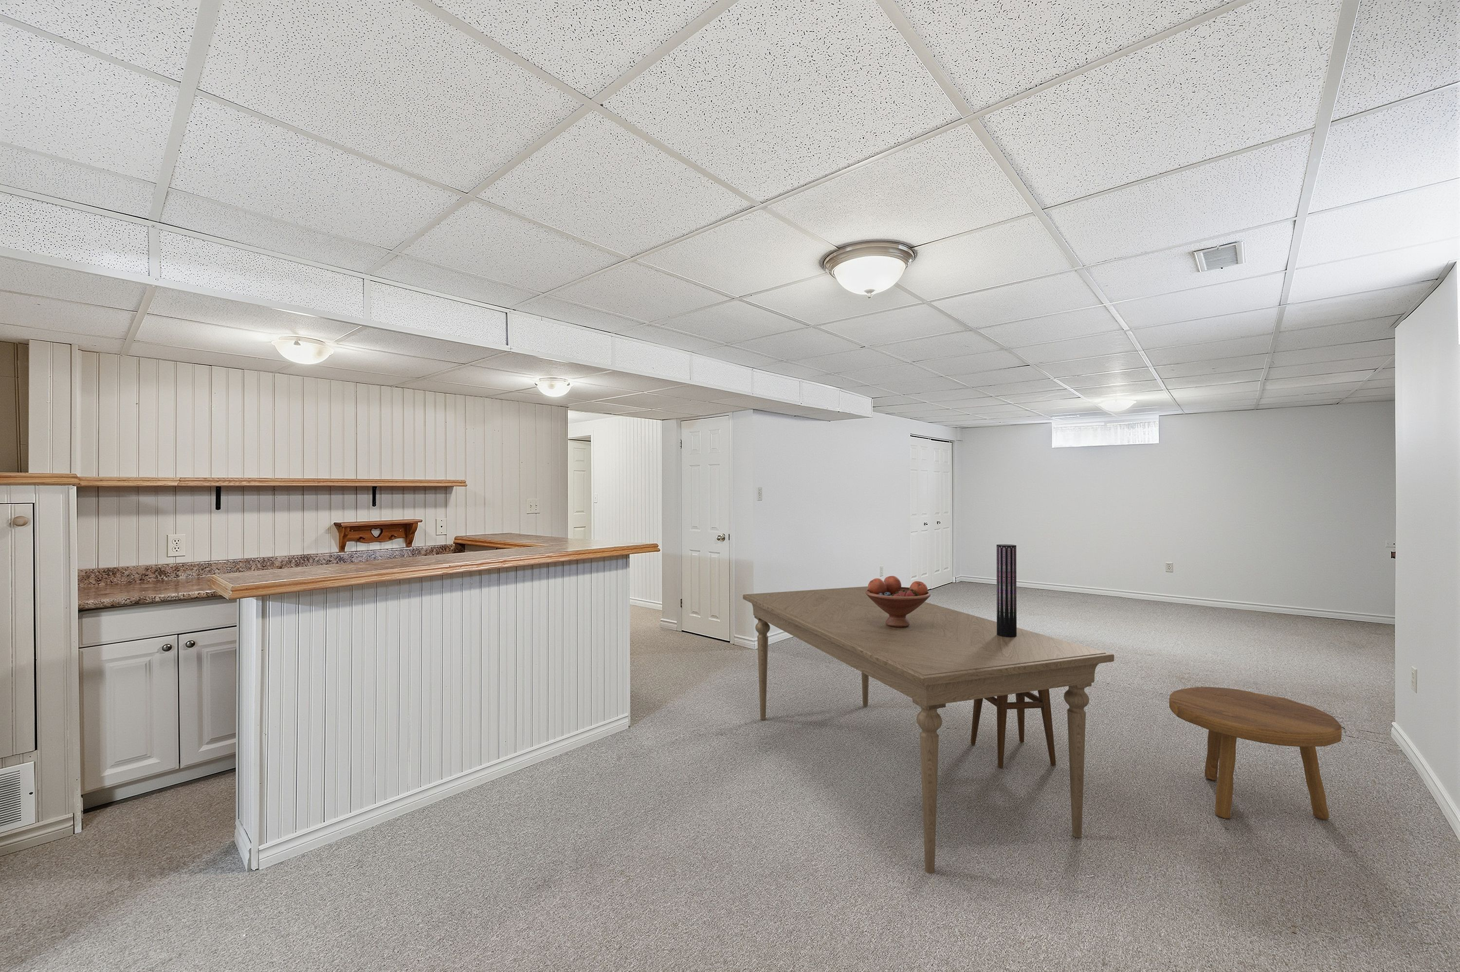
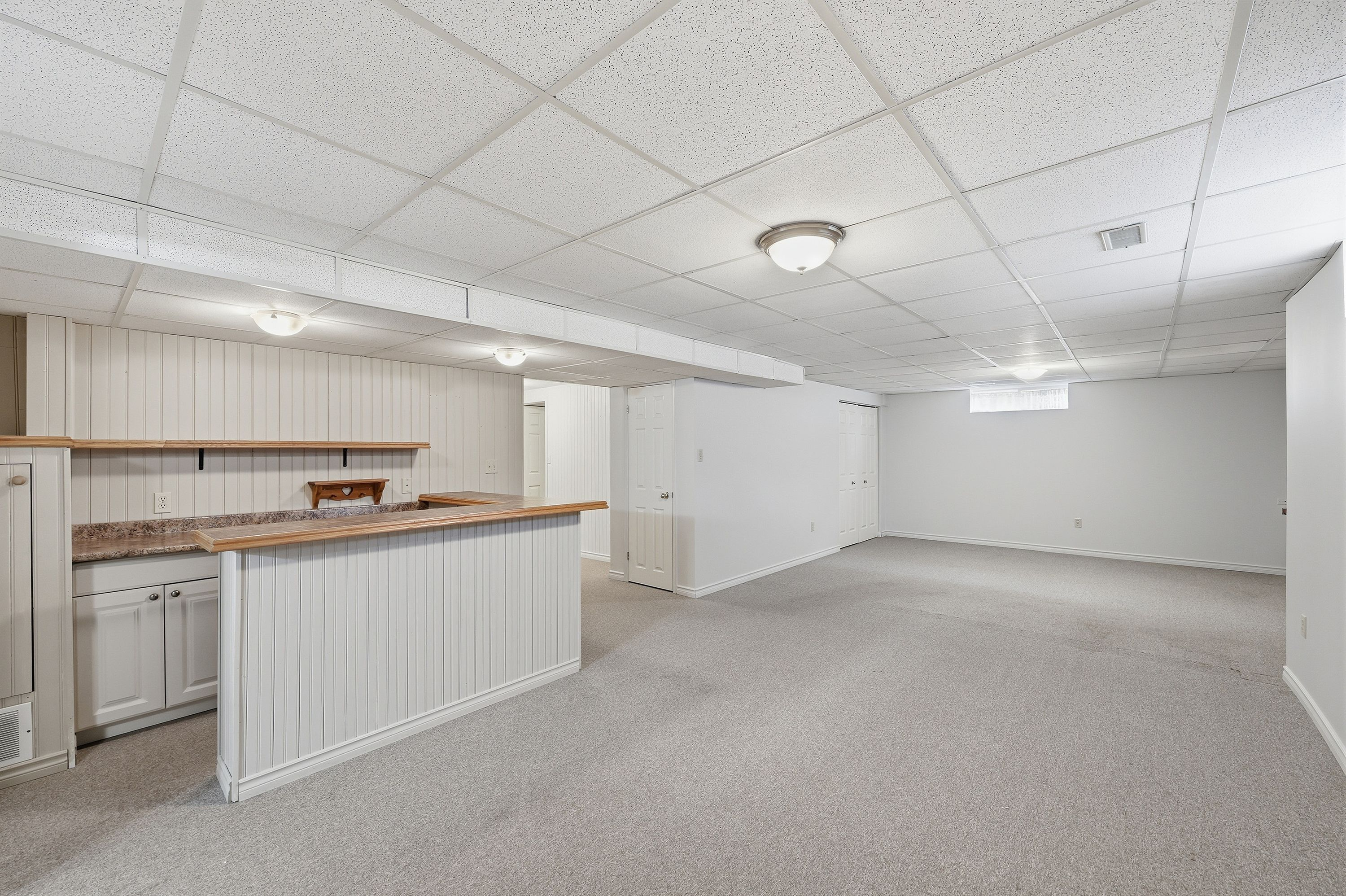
- fruit bowl [866,575,931,627]
- footstool [1168,687,1342,820]
- stool [970,689,1056,768]
- cylinder [996,543,1017,638]
- dining table [743,586,1114,874]
